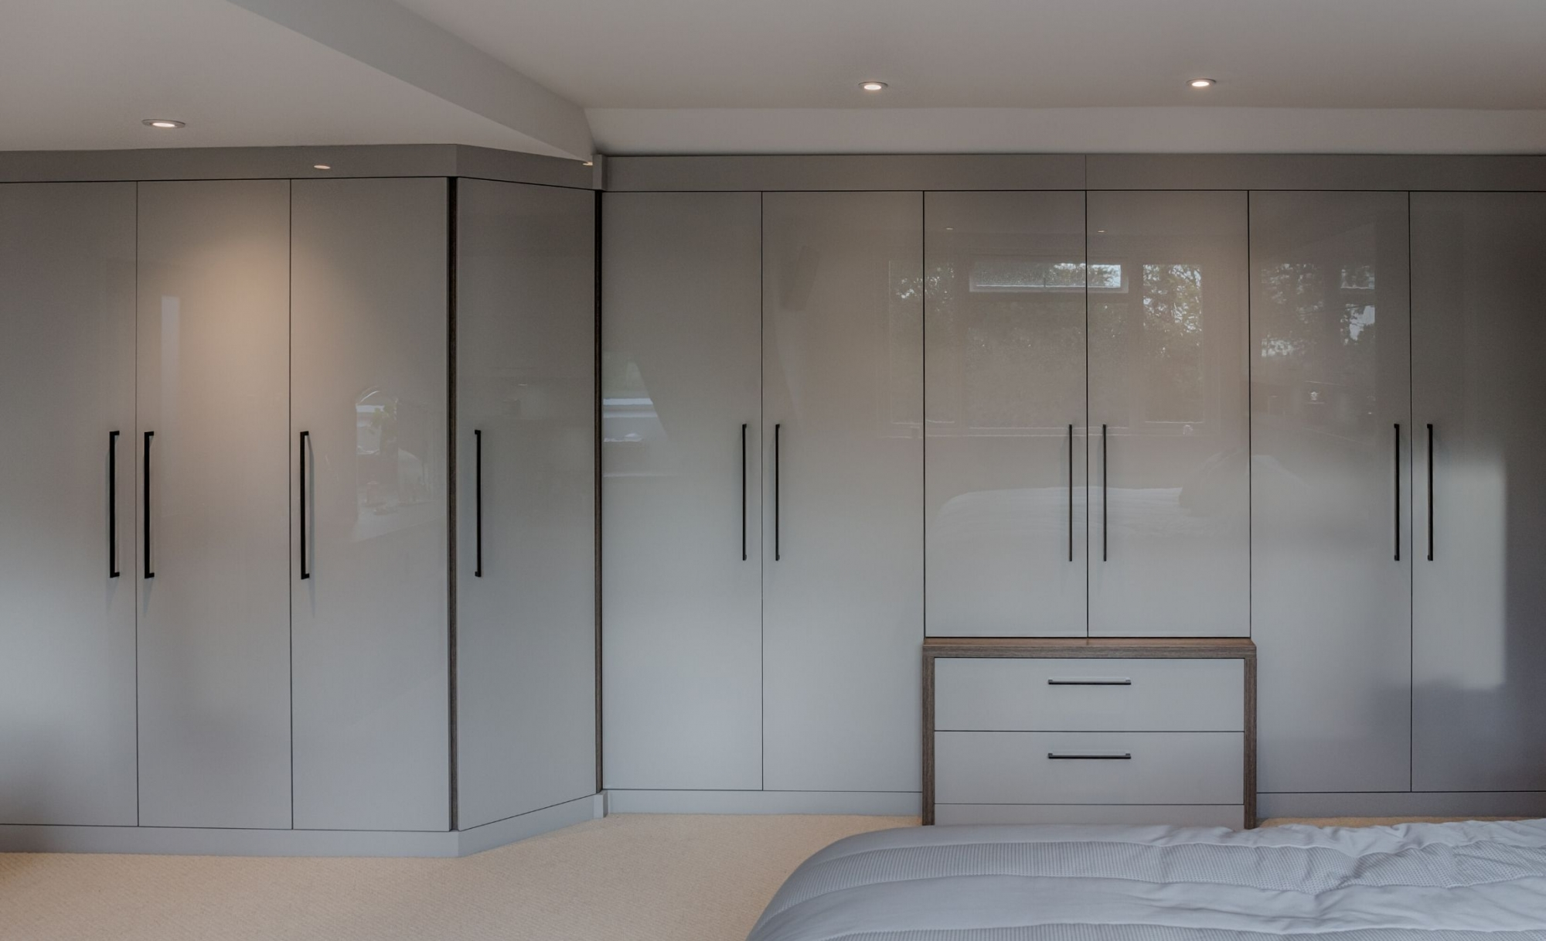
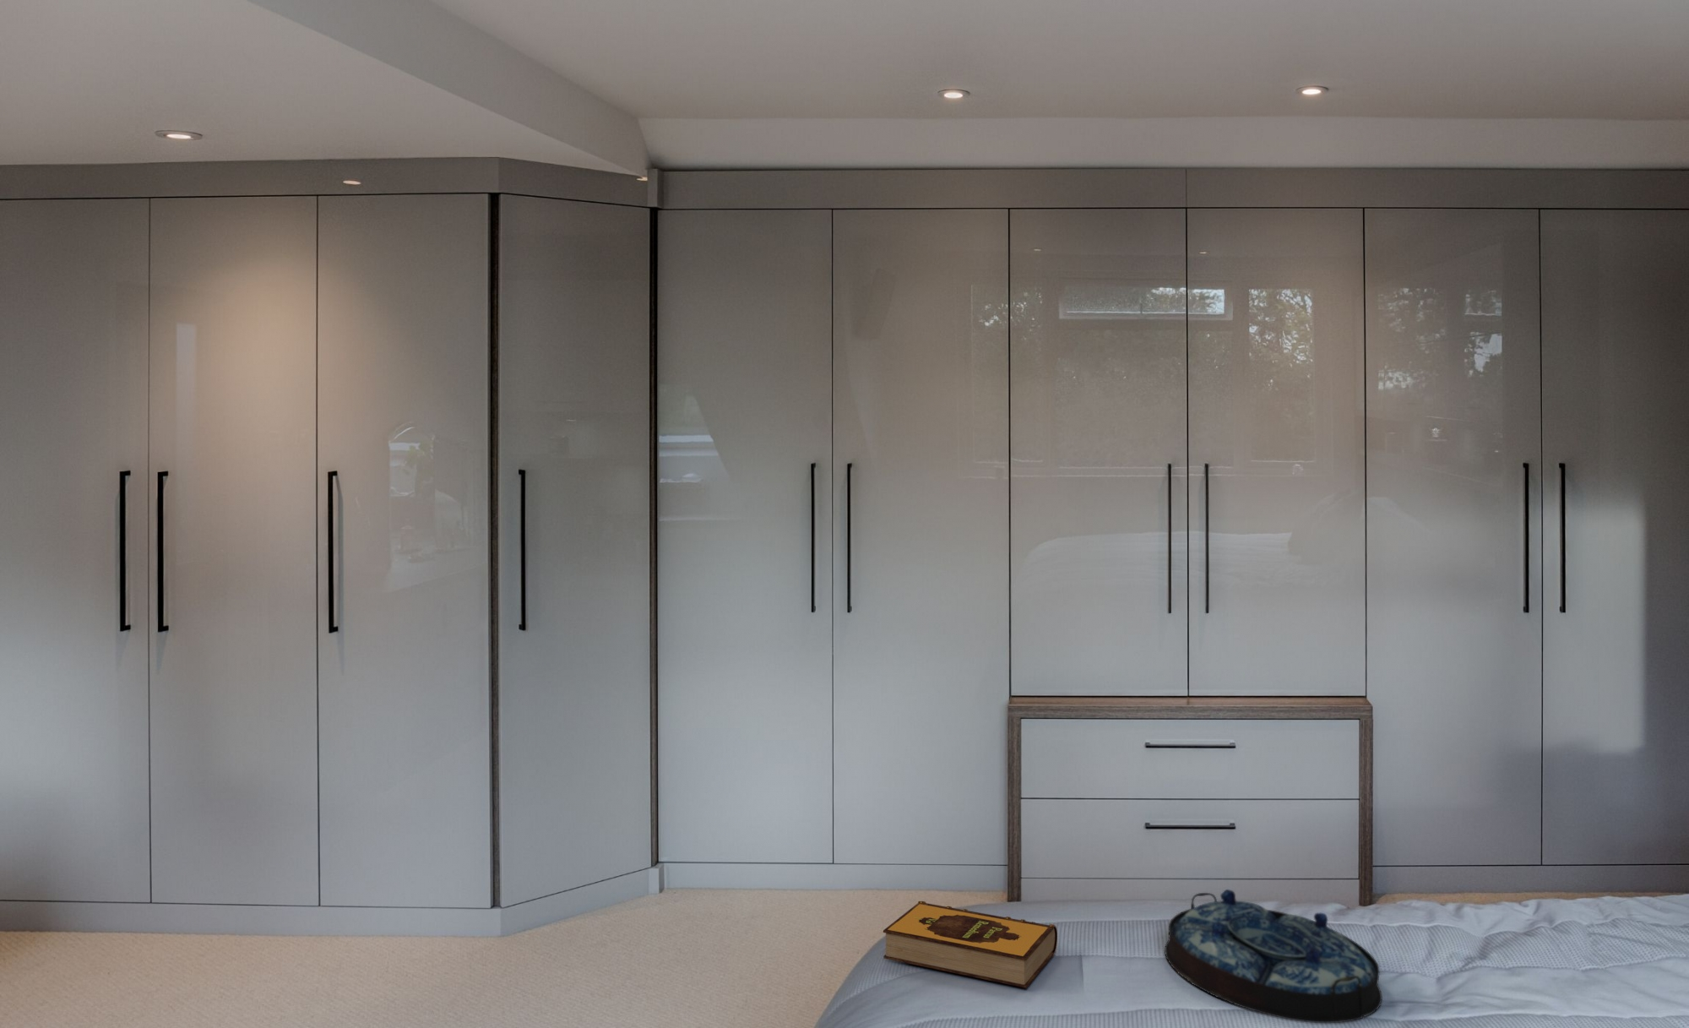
+ serving tray [1164,888,1384,1023]
+ hardback book [882,900,1058,989]
